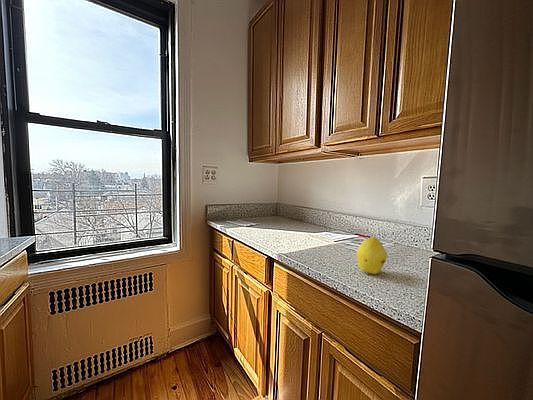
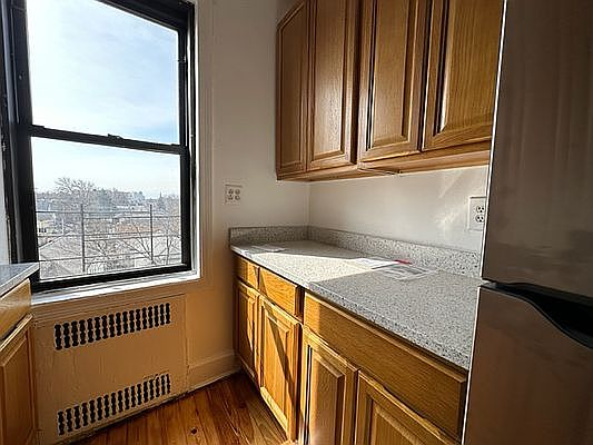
- fruit [356,235,388,275]
